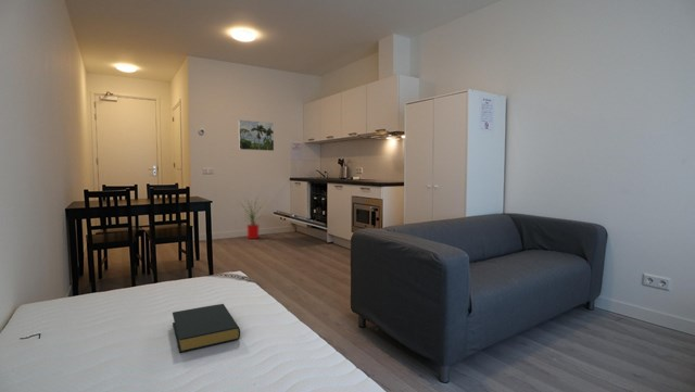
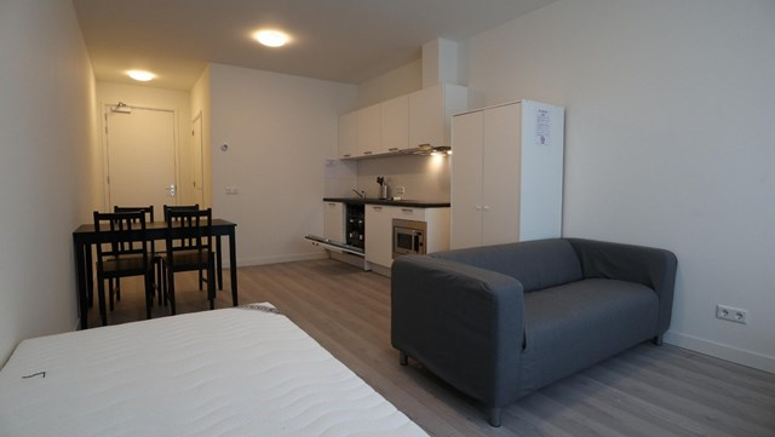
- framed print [238,119,275,152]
- house plant [237,194,268,240]
- hardback book [172,303,241,354]
